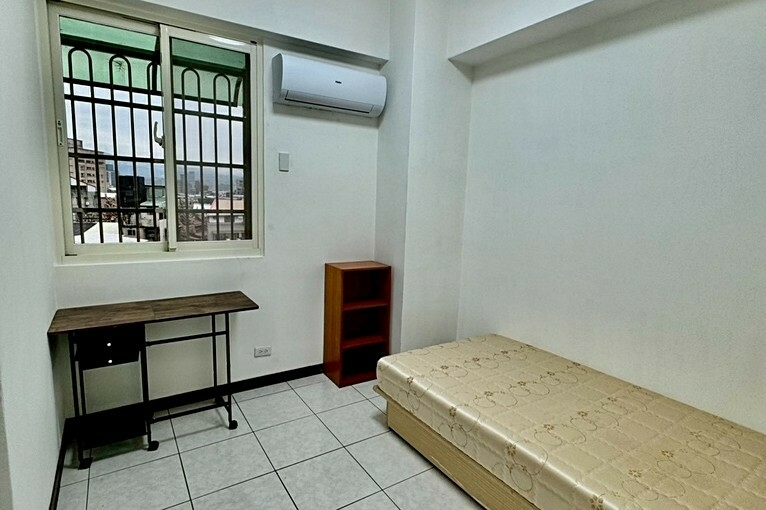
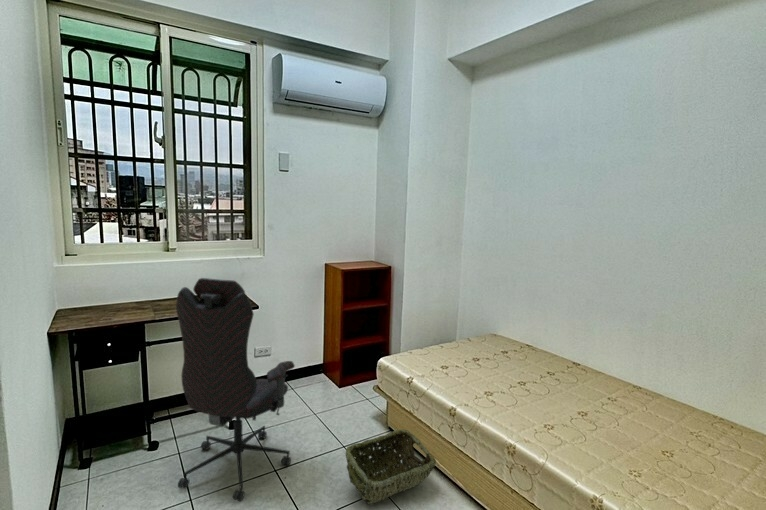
+ woven basket [344,428,437,505]
+ office chair [175,277,296,502]
